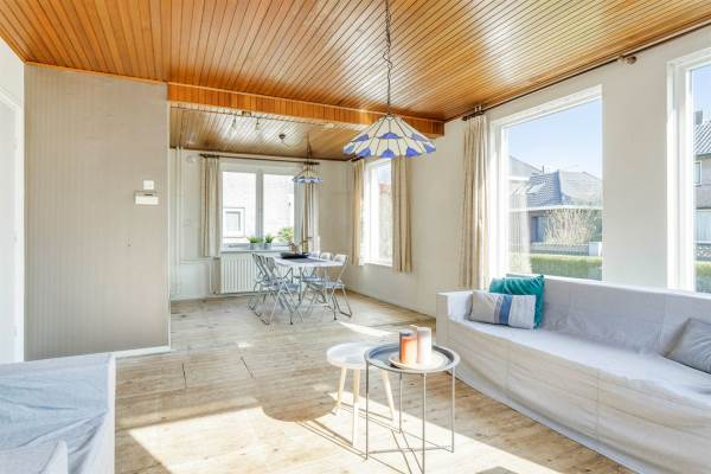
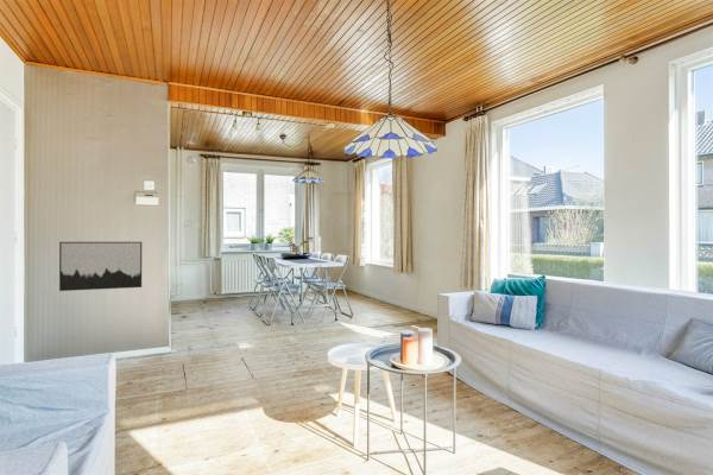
+ wall art [58,241,143,292]
